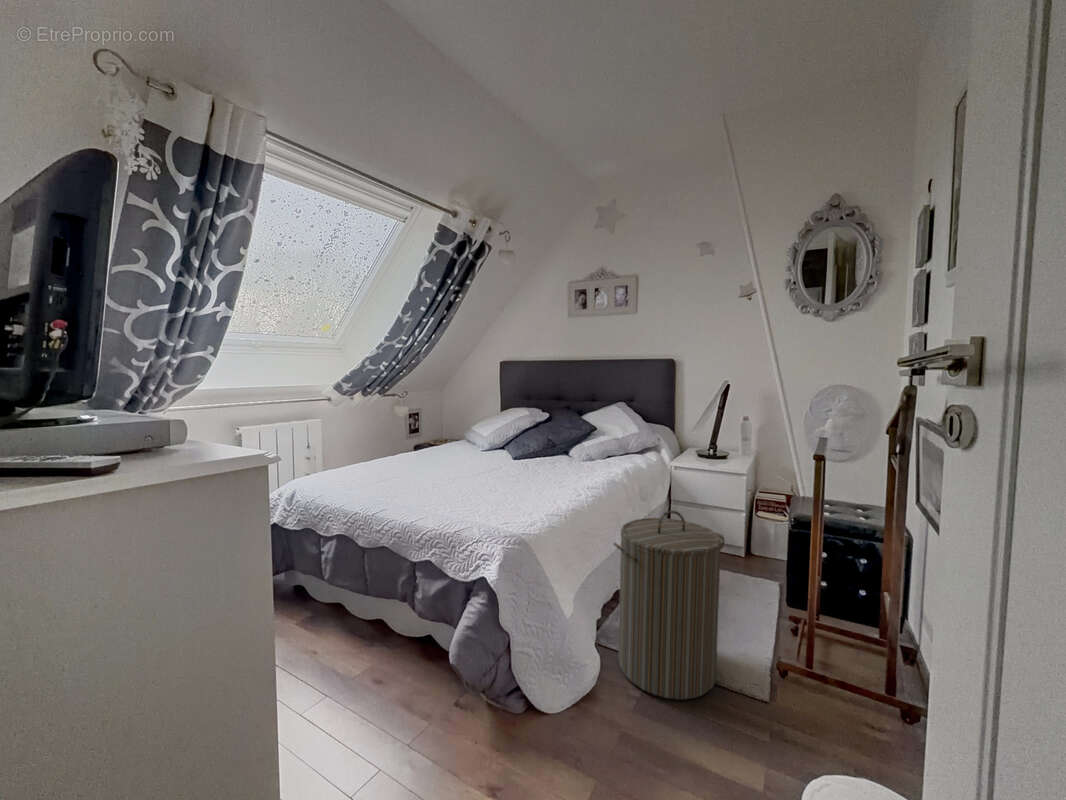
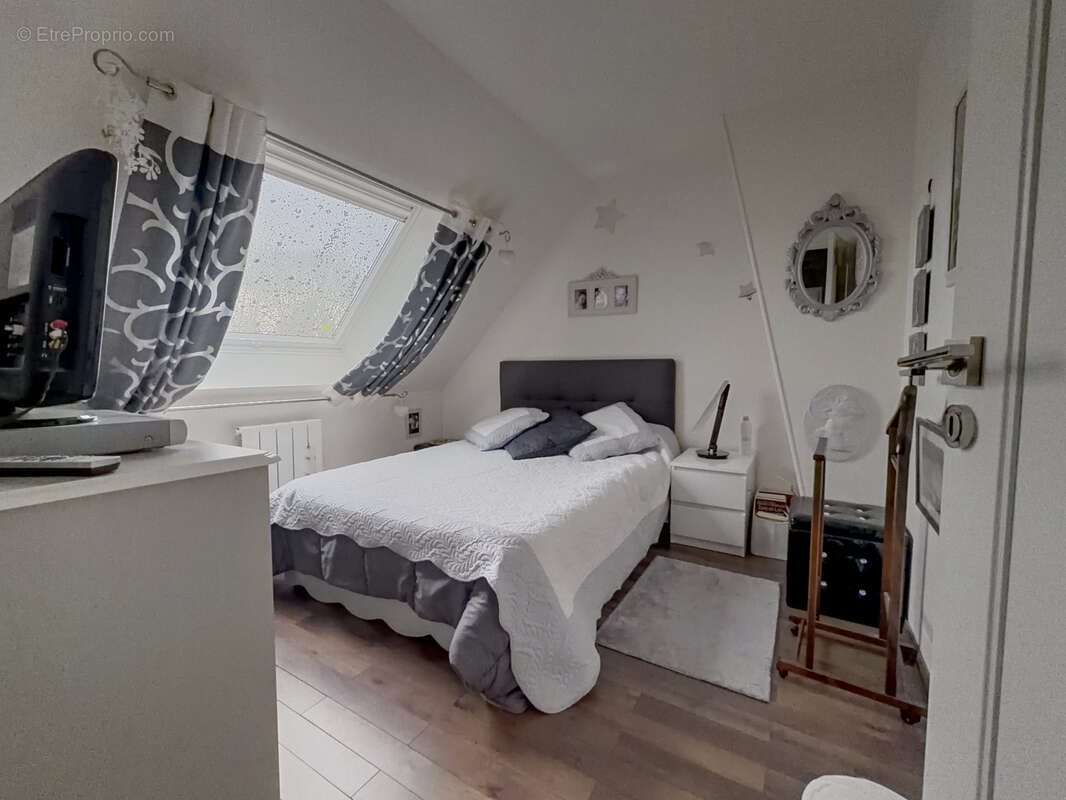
- laundry hamper [613,509,726,701]
